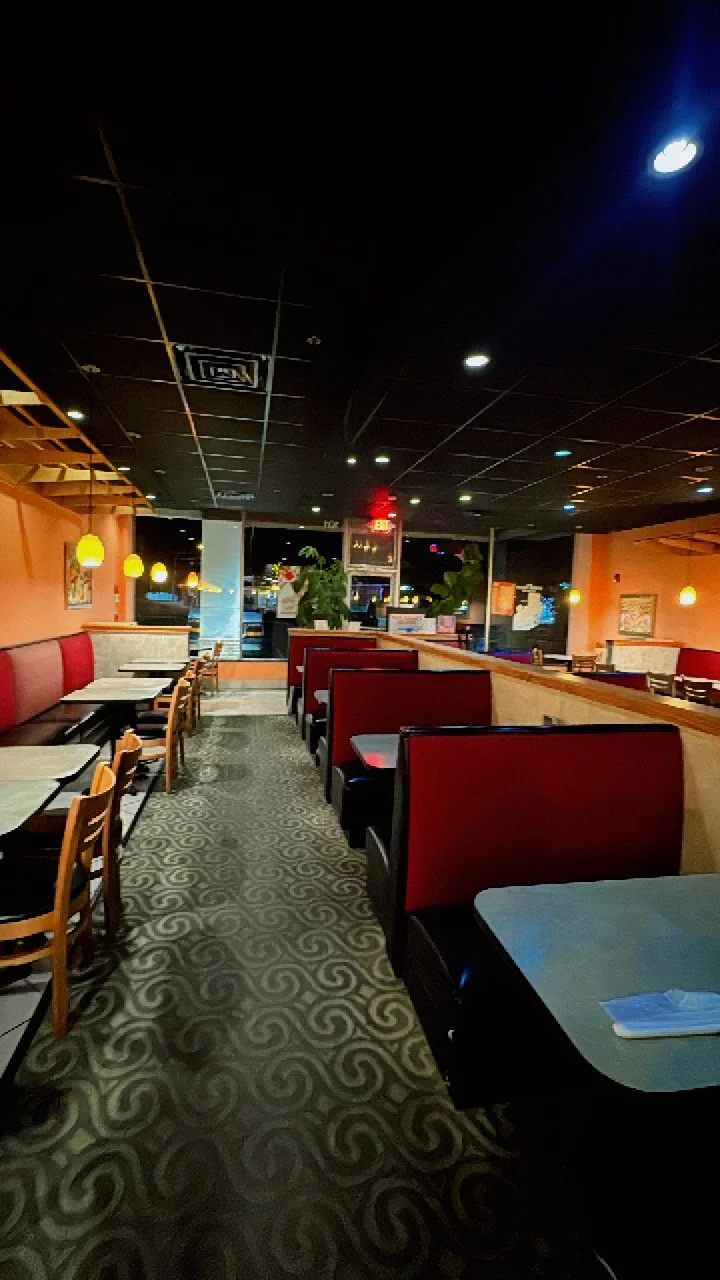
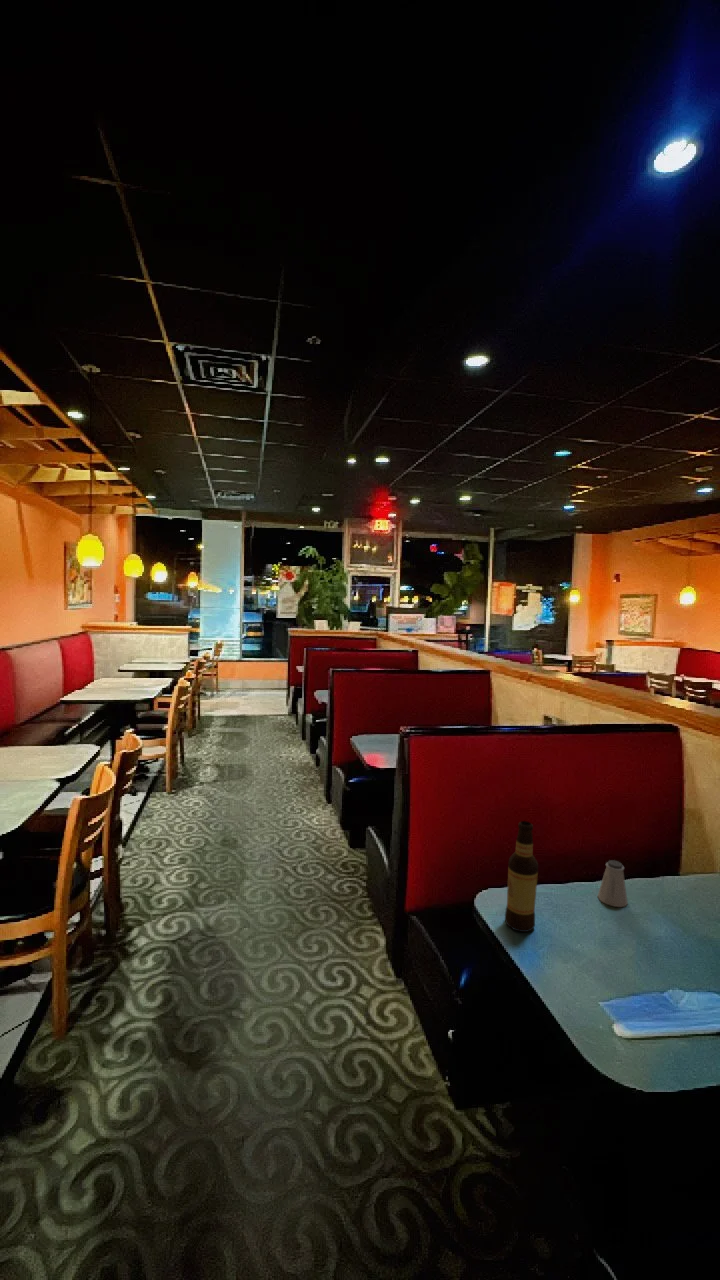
+ saltshaker [597,859,629,908]
+ bottle [504,820,539,933]
